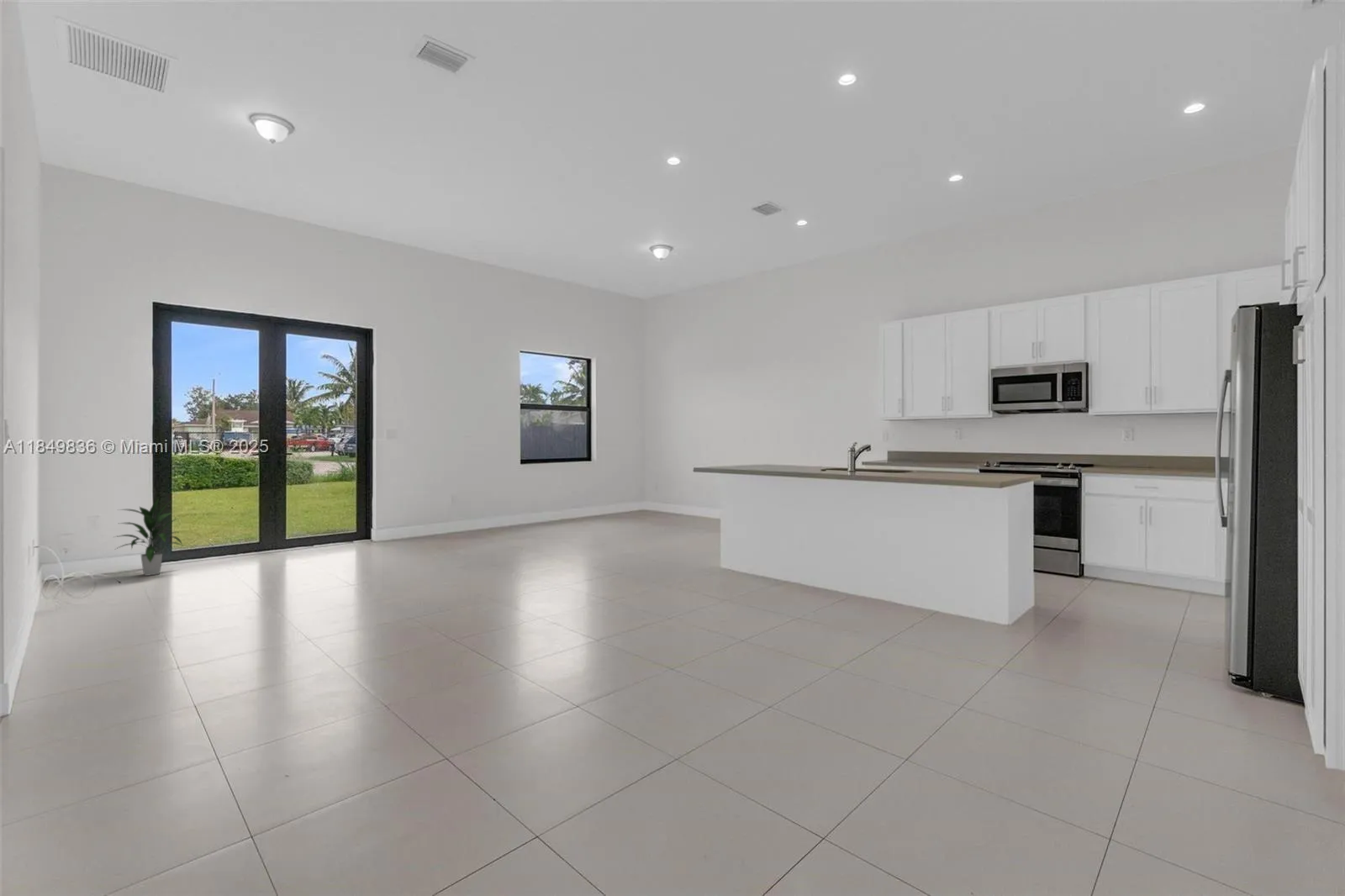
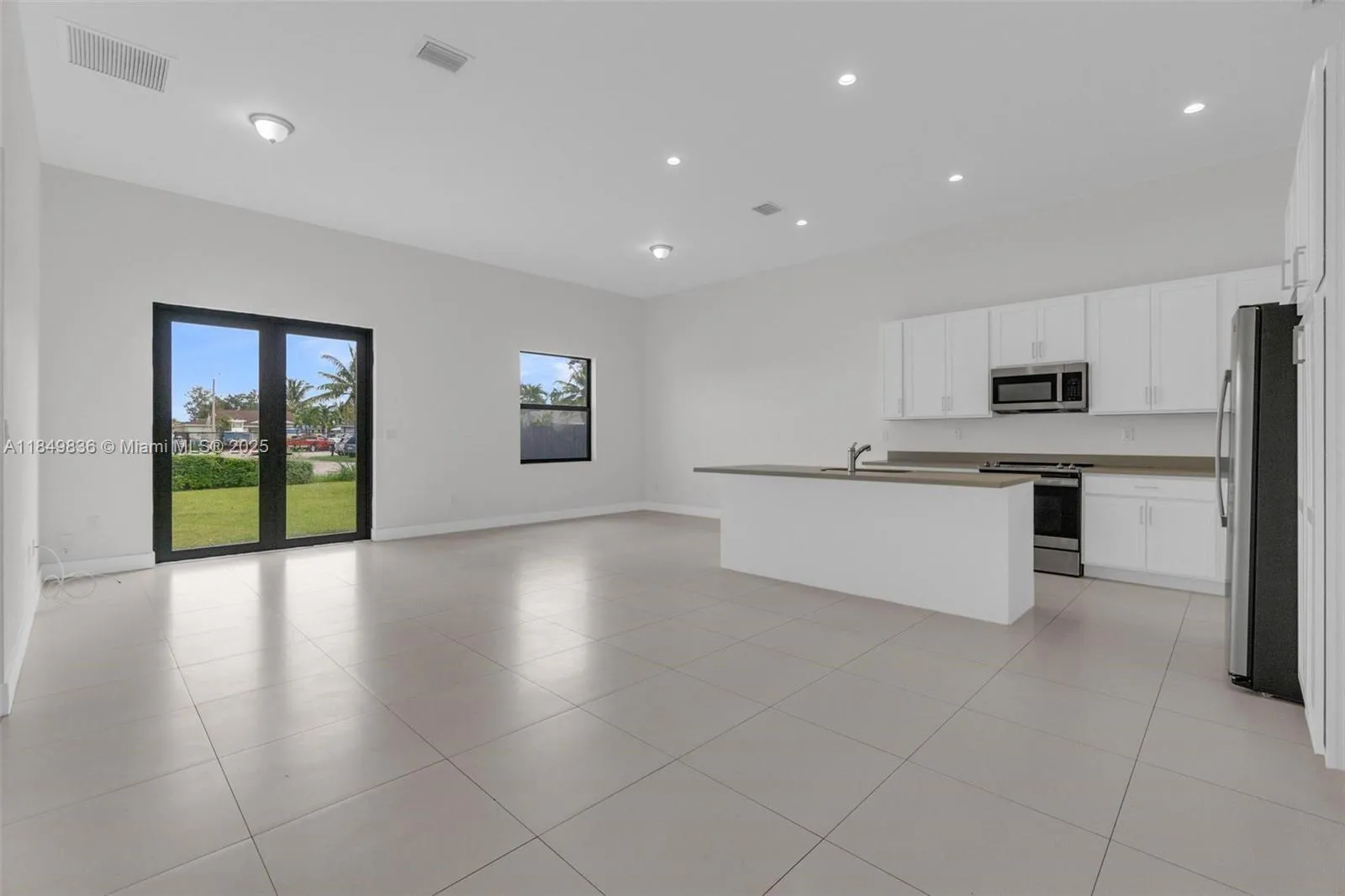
- indoor plant [113,499,184,577]
